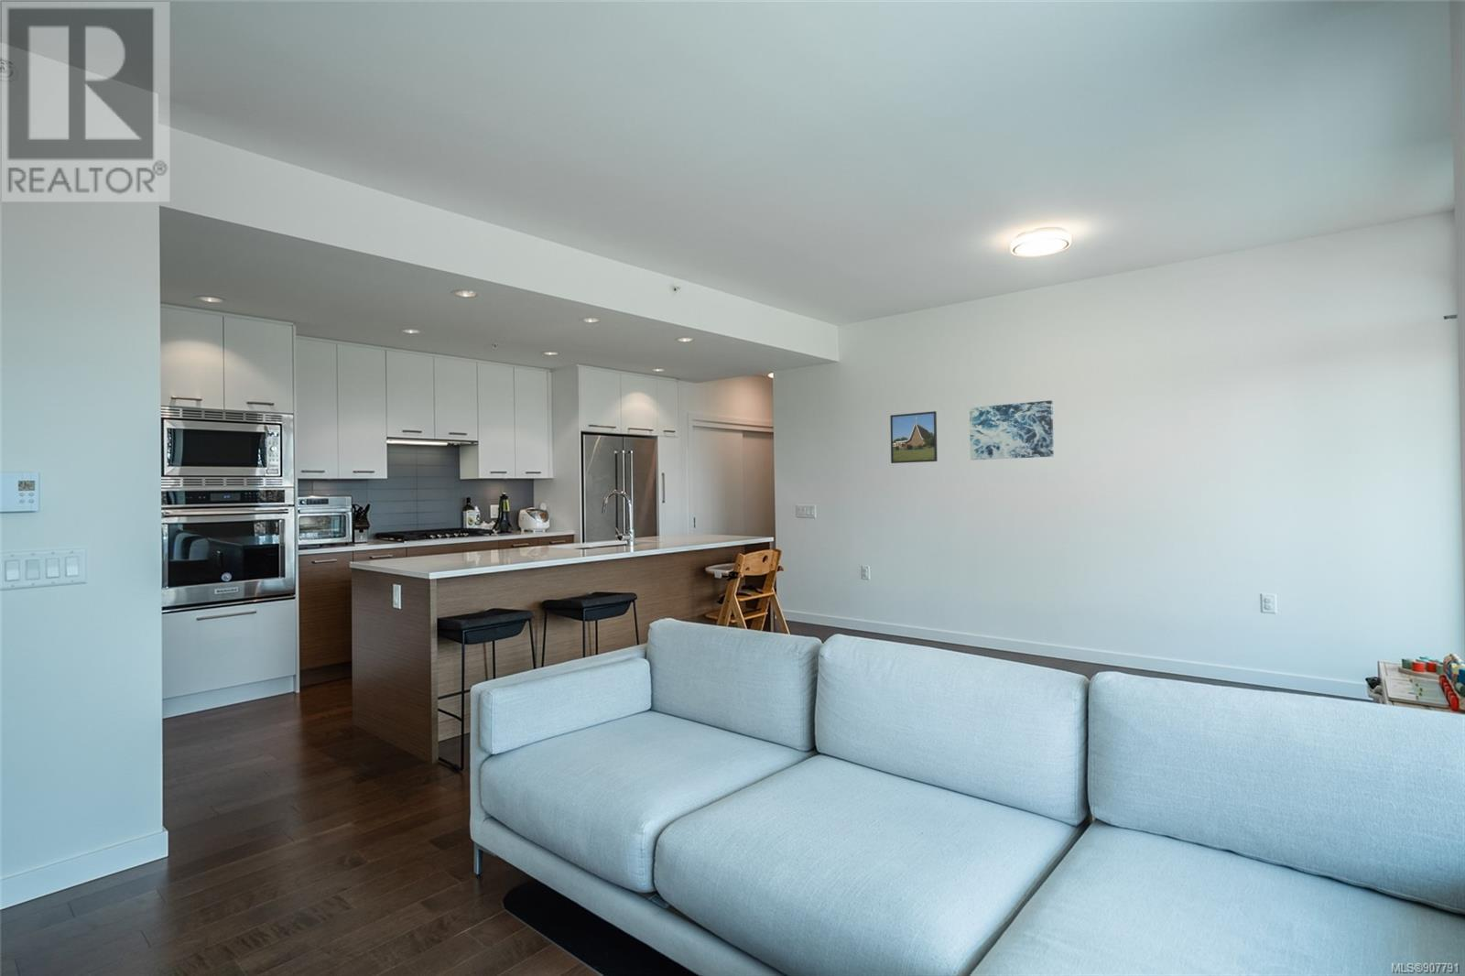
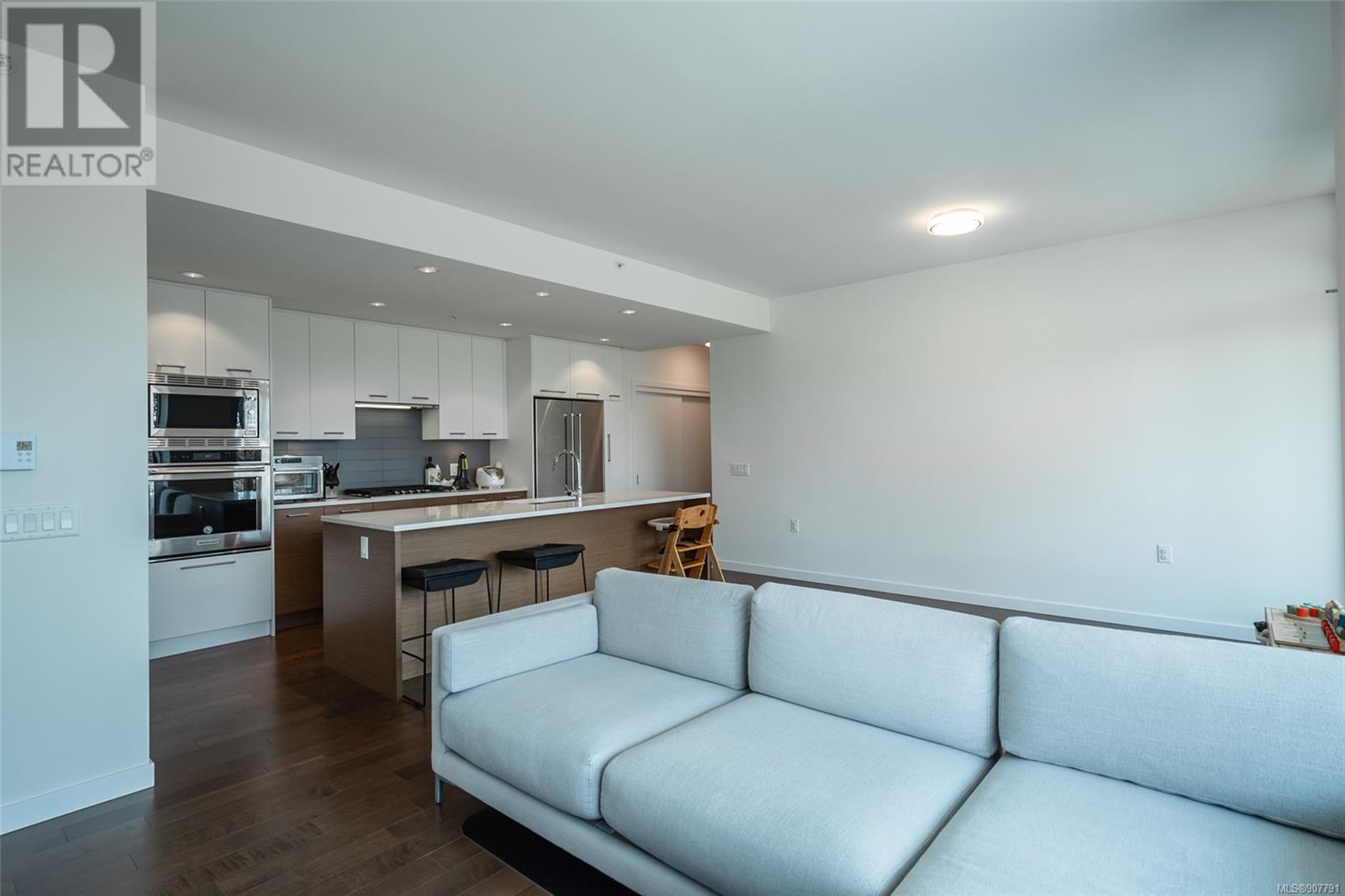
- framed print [889,411,939,464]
- wall art [968,399,1054,461]
